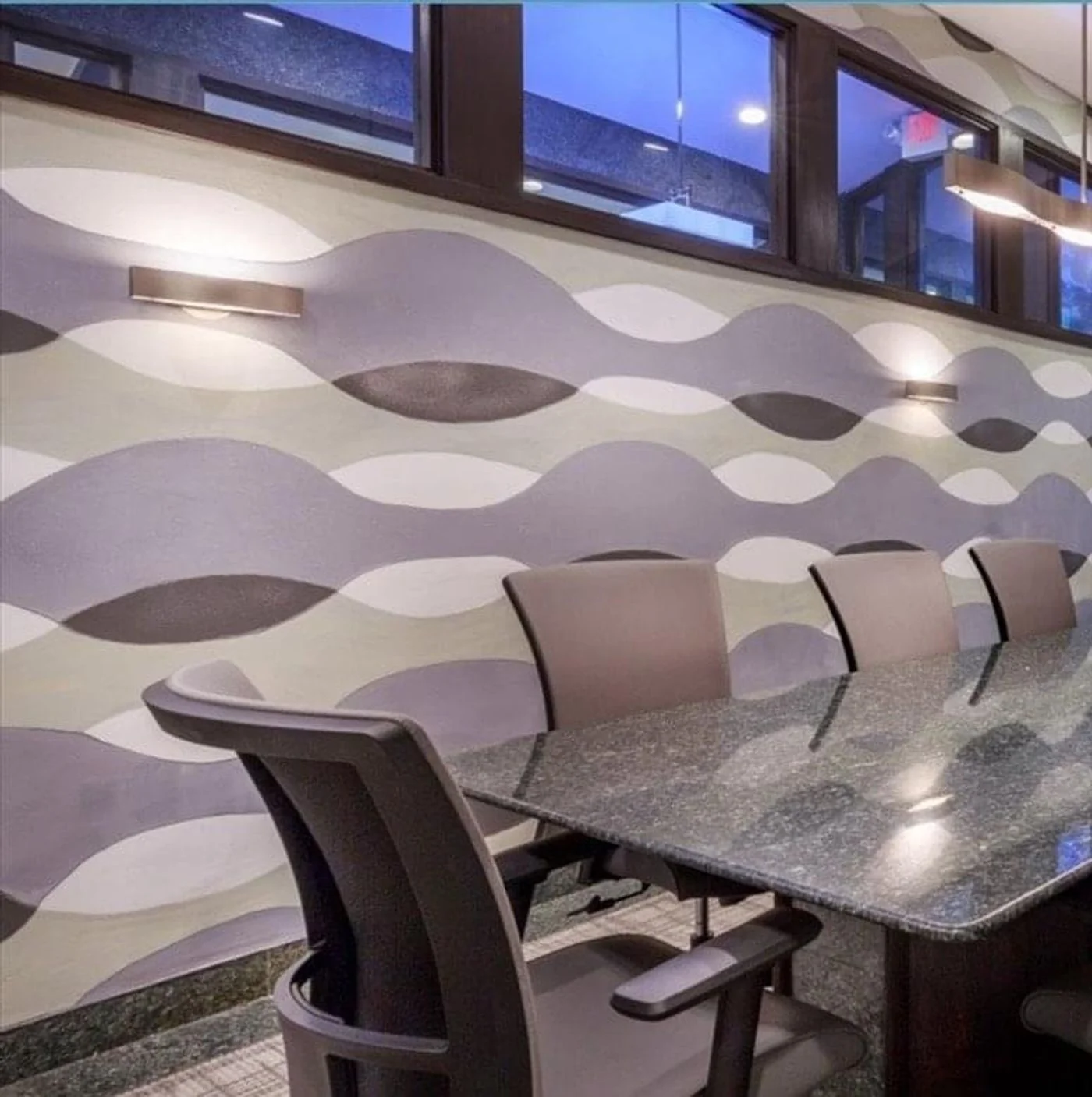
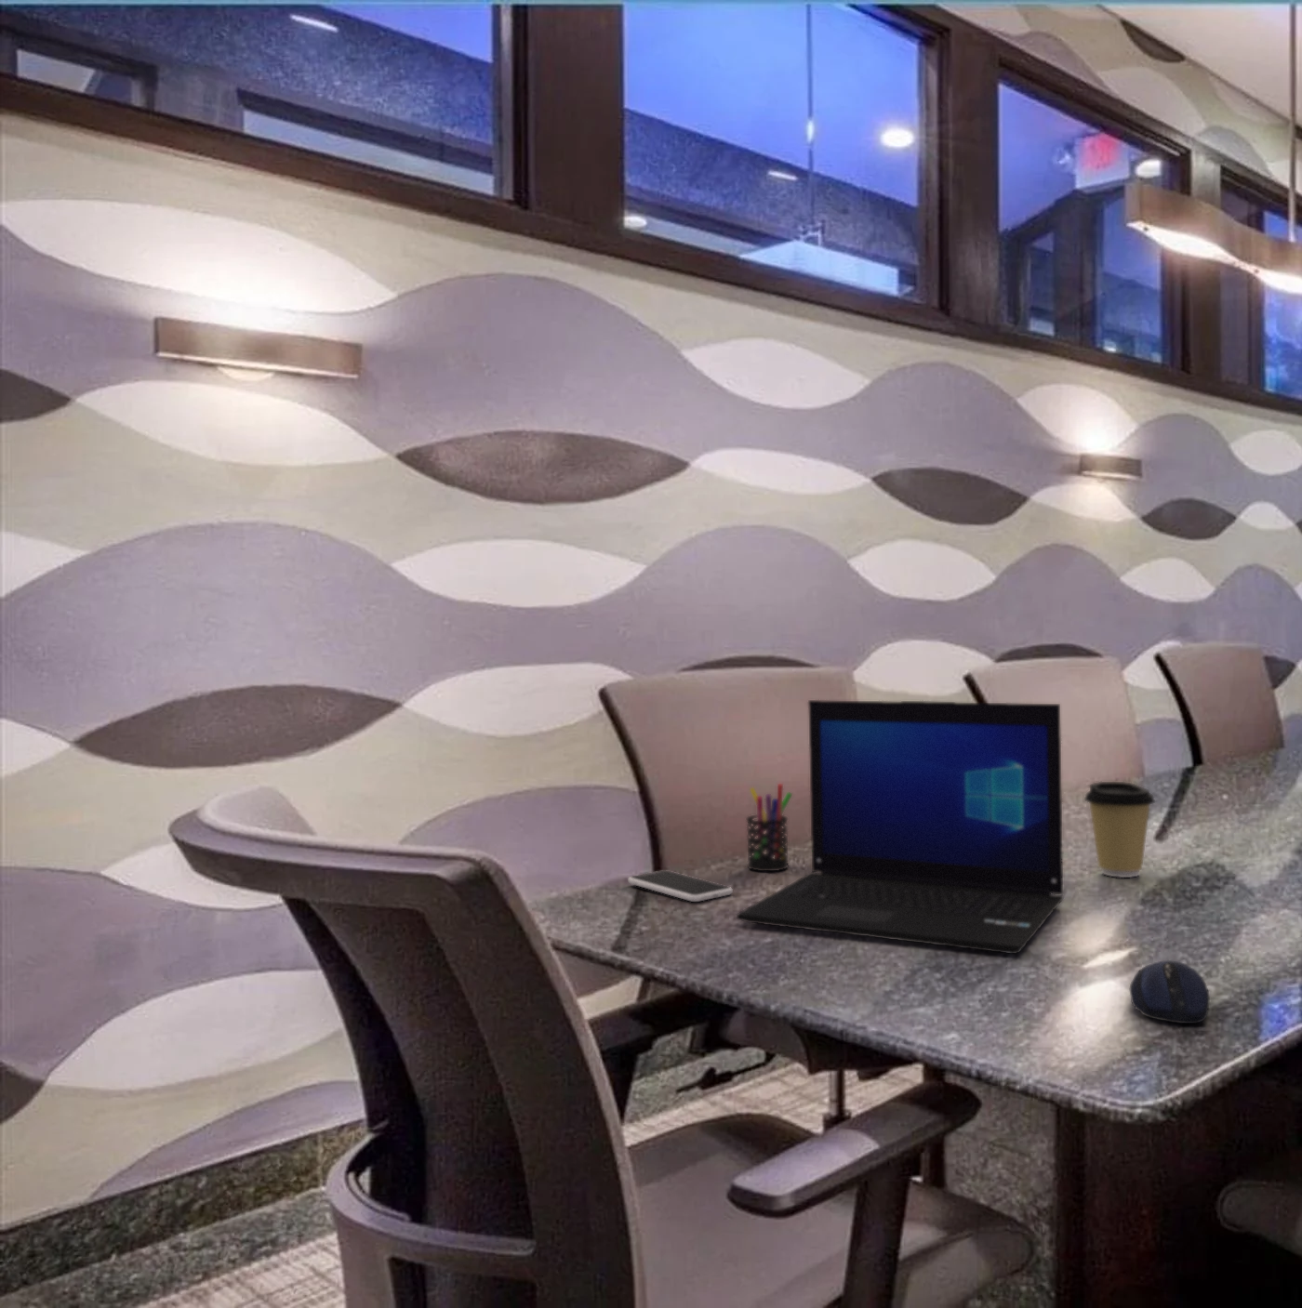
+ laptop [736,699,1065,955]
+ smartphone [627,869,733,903]
+ computer mouse [1129,960,1211,1024]
+ pen holder [745,782,793,872]
+ coffee cup [1084,781,1157,879]
